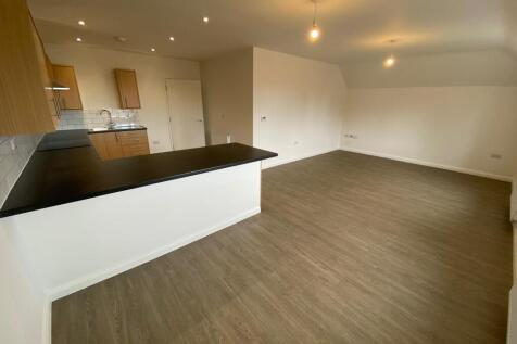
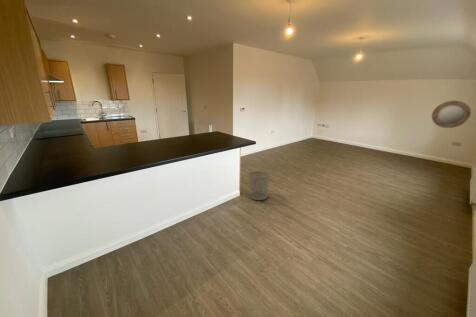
+ waste bin [248,170,270,201]
+ home mirror [431,100,472,129]
